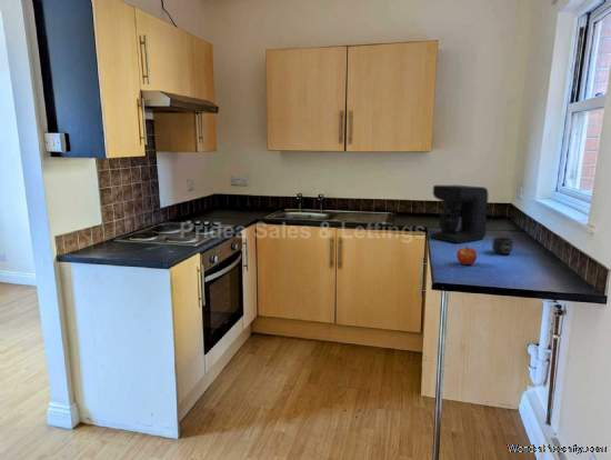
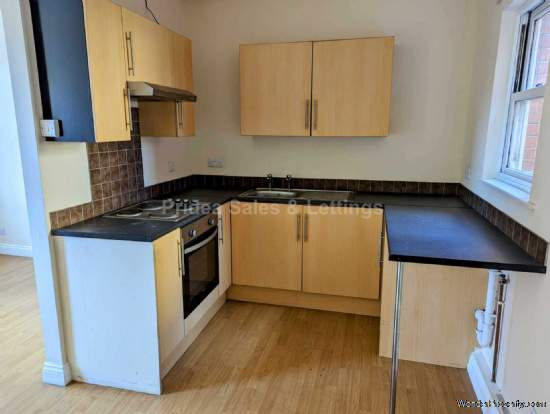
- mug [491,236,514,256]
- apple [455,246,478,266]
- coffee maker [429,184,489,244]
